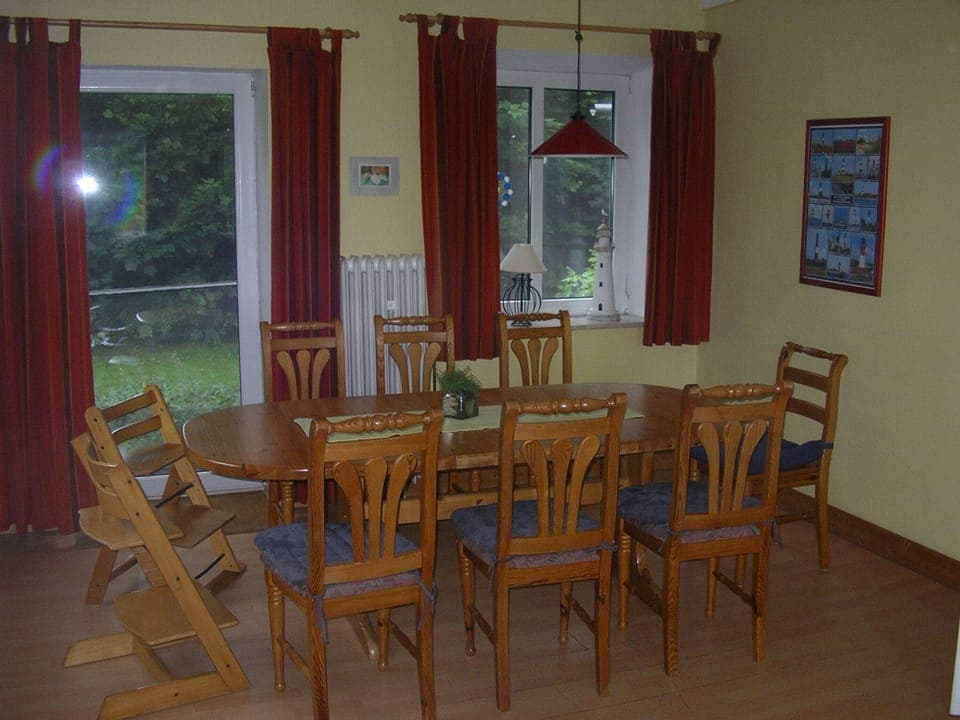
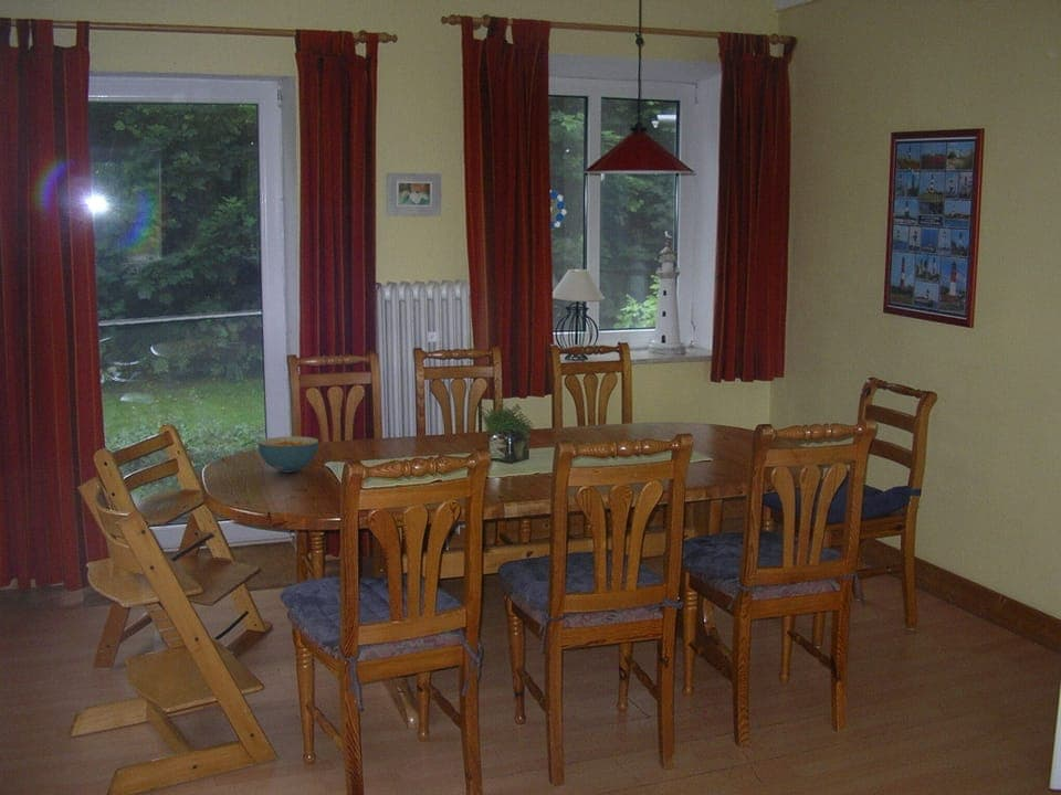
+ cereal bowl [256,435,319,474]
